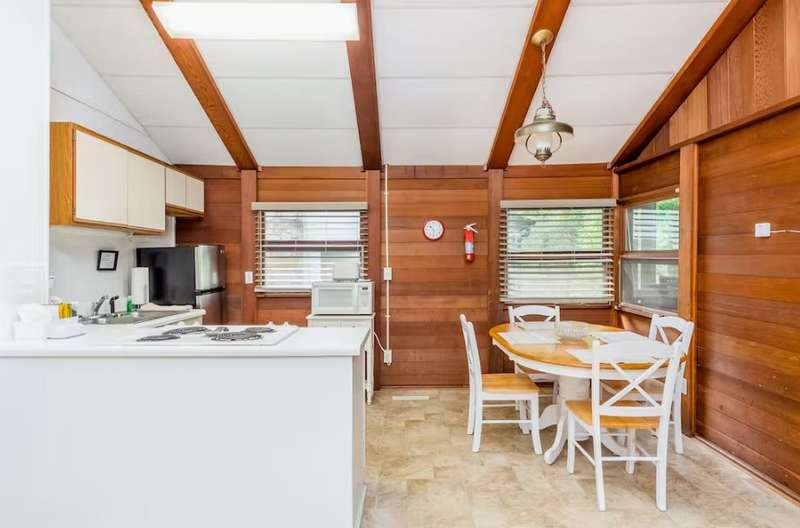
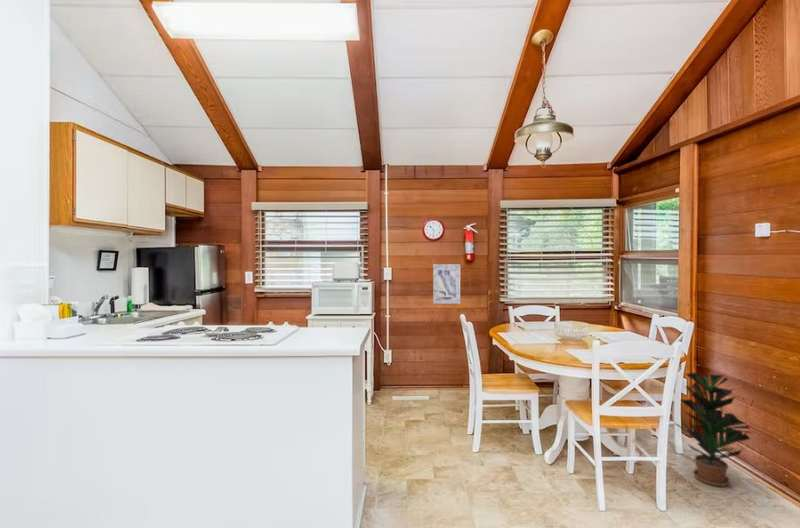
+ potted plant [672,371,753,488]
+ wall art [432,263,461,305]
